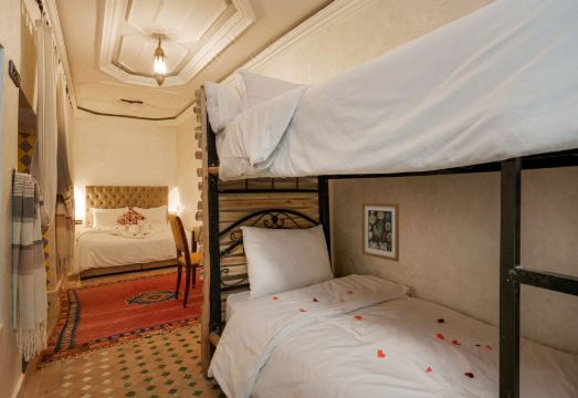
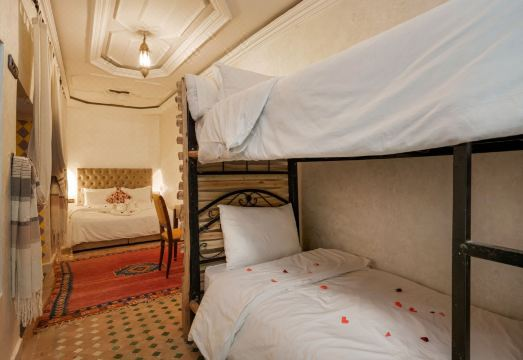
- wall art [360,201,400,263]
